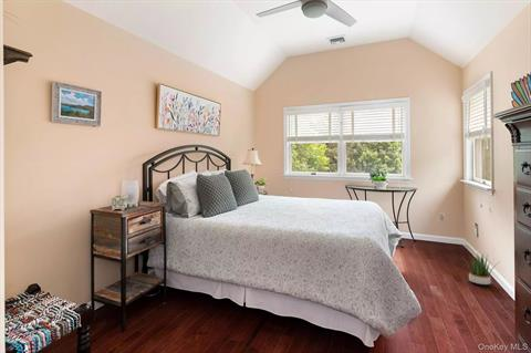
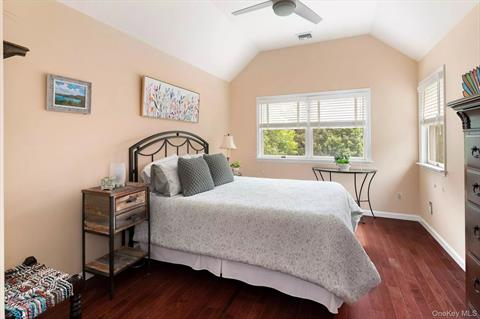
- potted plant [460,253,500,287]
